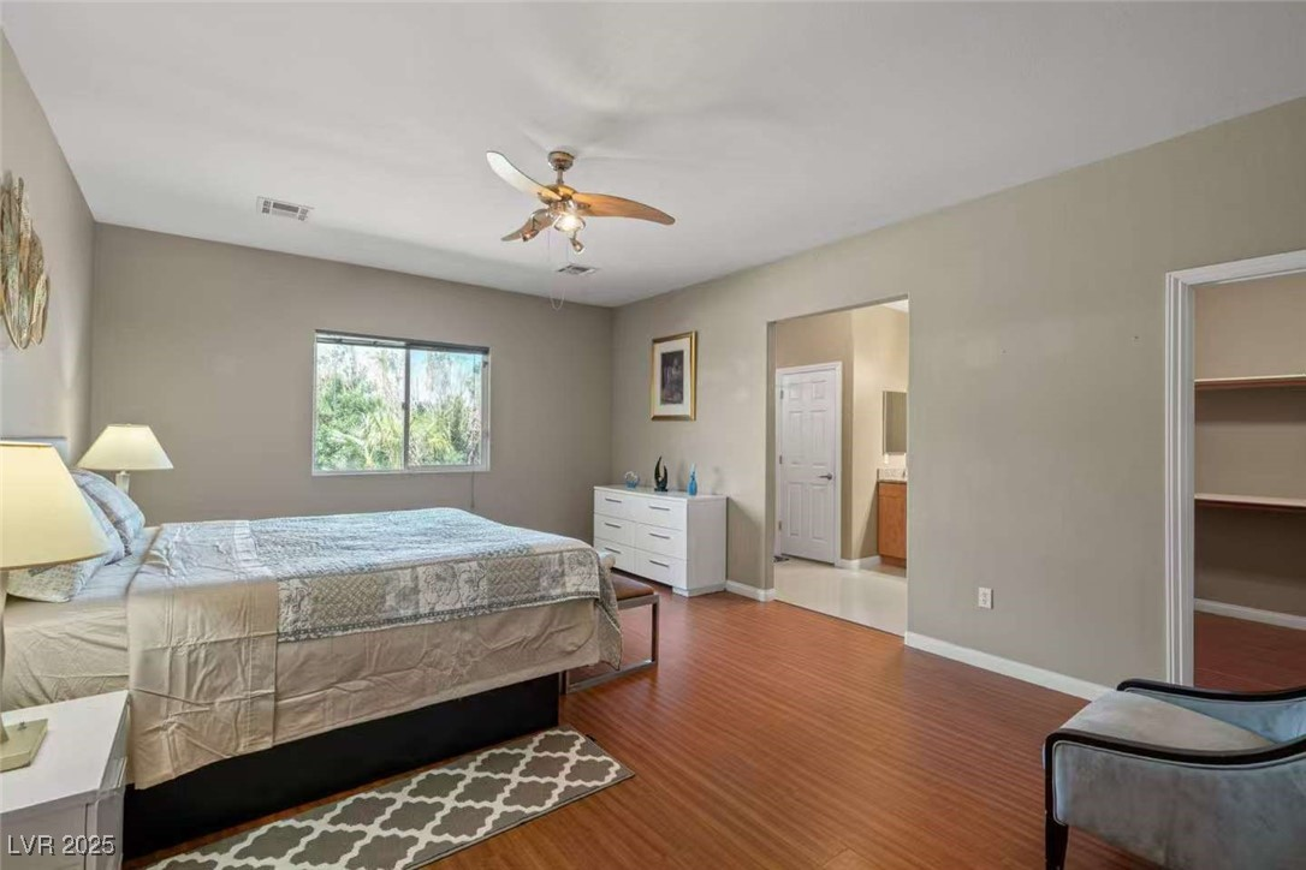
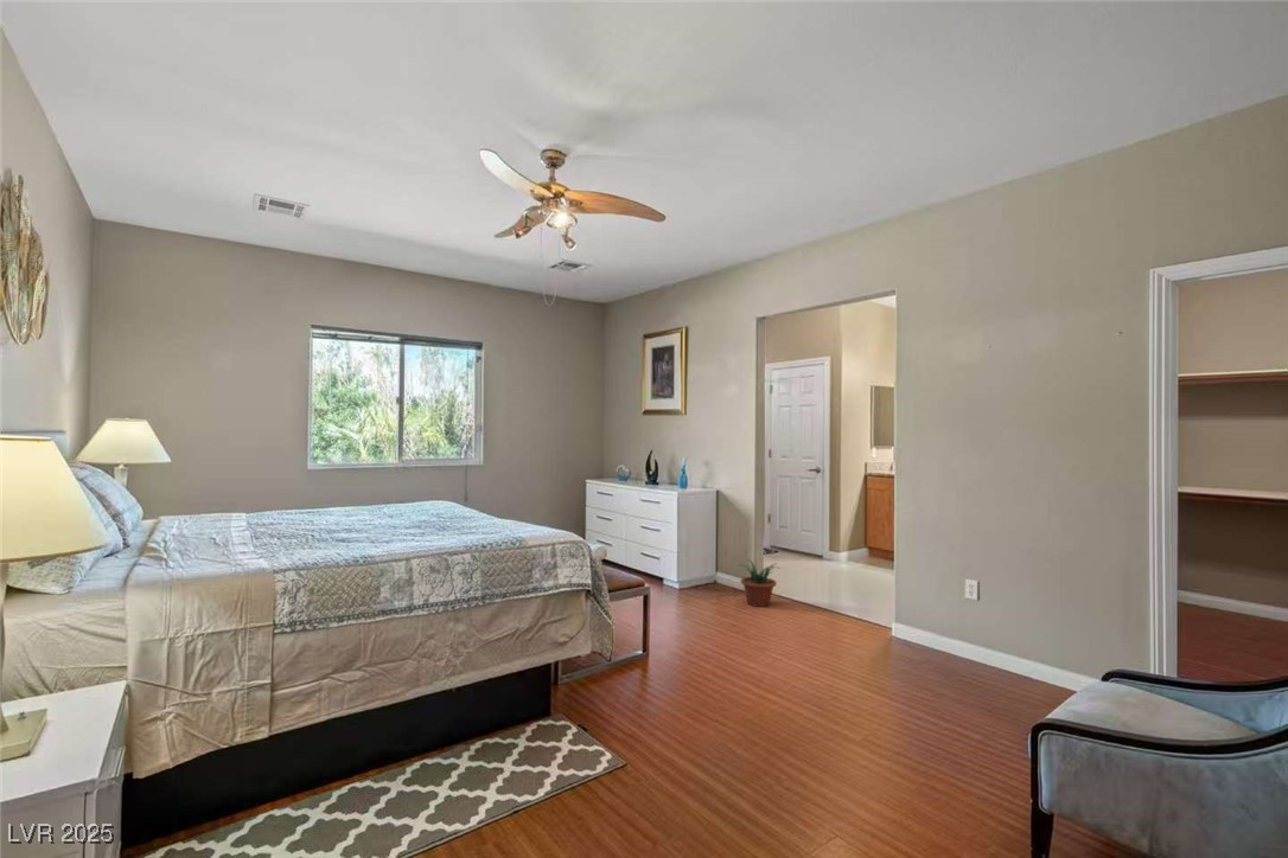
+ potted plant [737,558,782,608]
